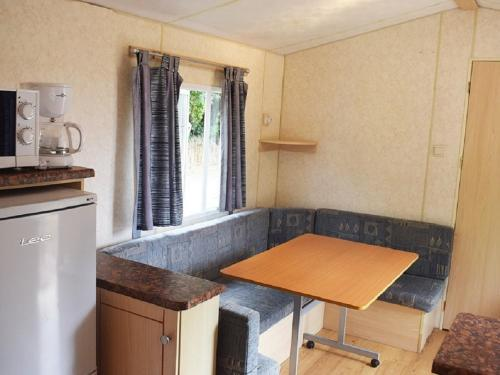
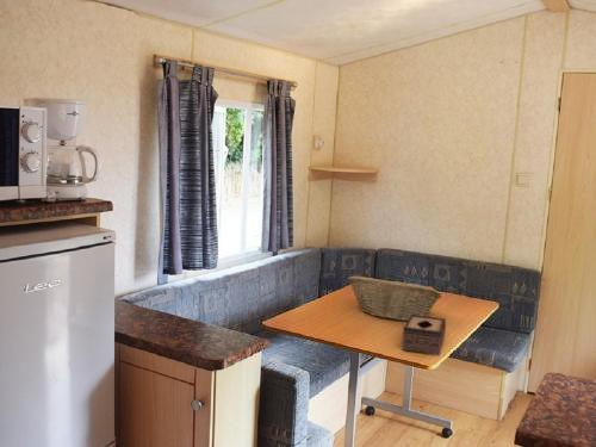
+ tissue box [401,315,447,356]
+ fruit basket [346,275,443,322]
